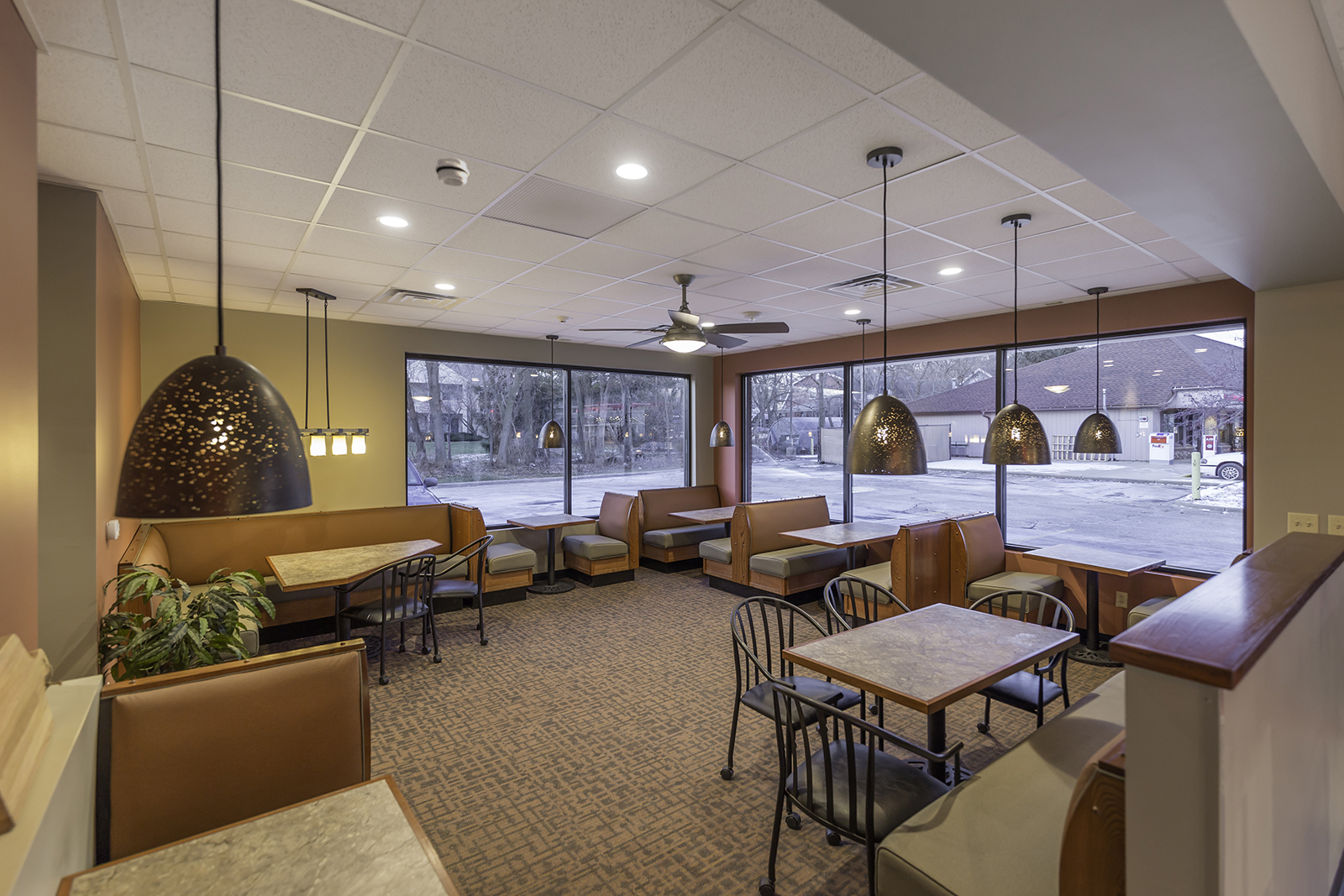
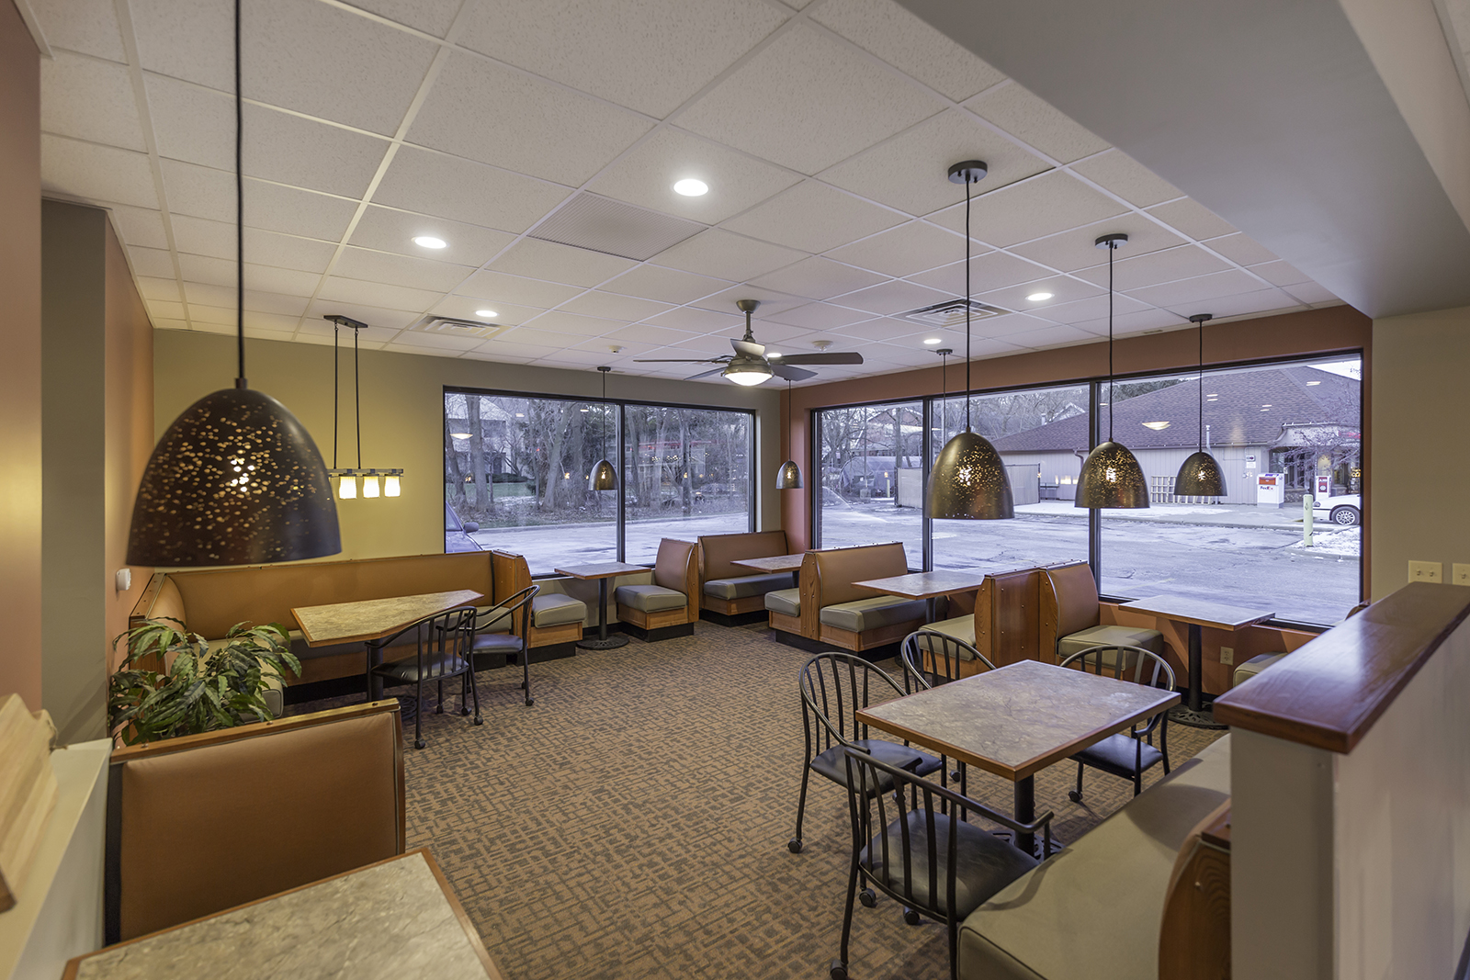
- smoke detector [435,157,470,187]
